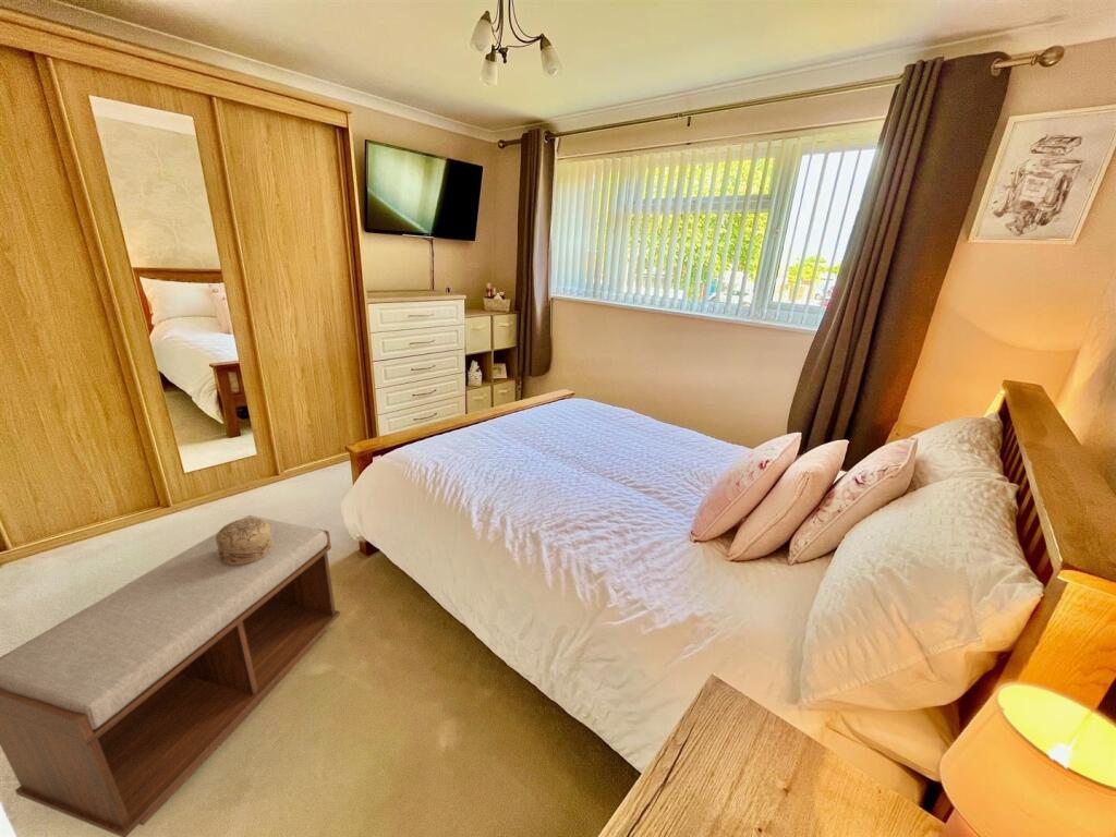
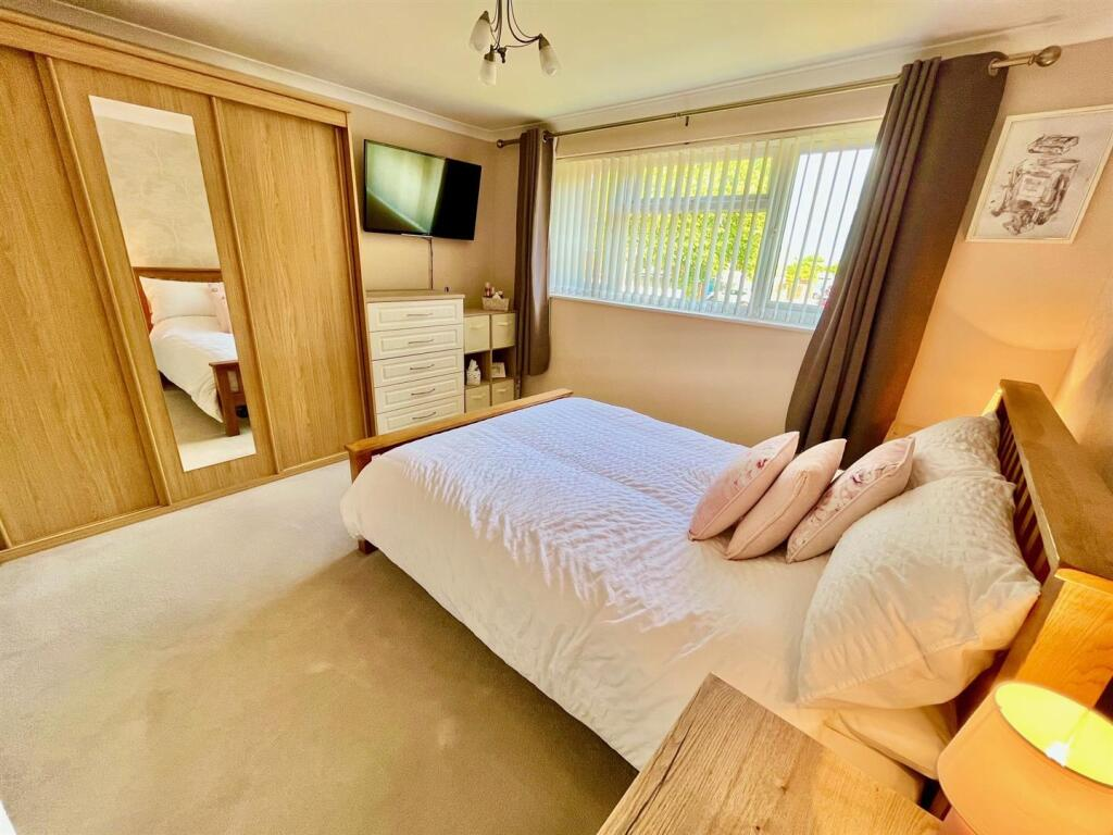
- bench [0,514,341,837]
- decorative box [216,518,272,565]
